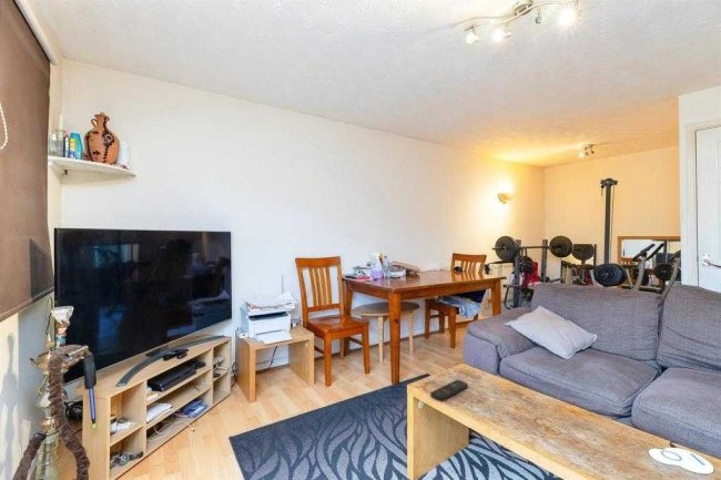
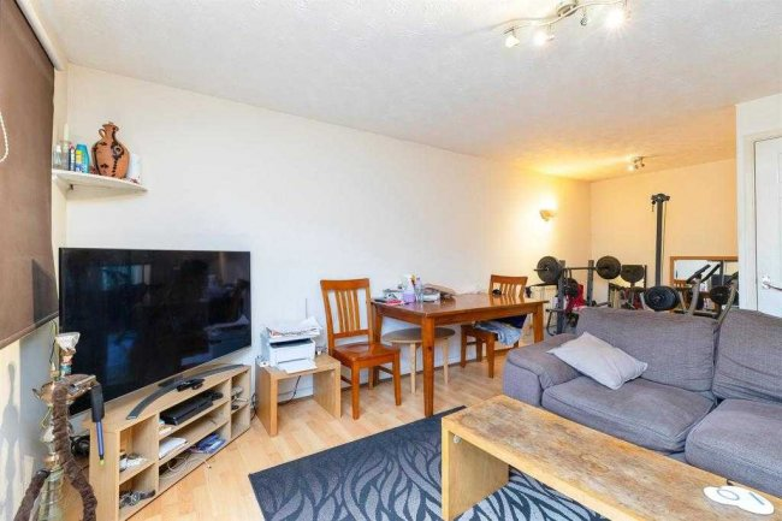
- remote control [429,379,469,402]
